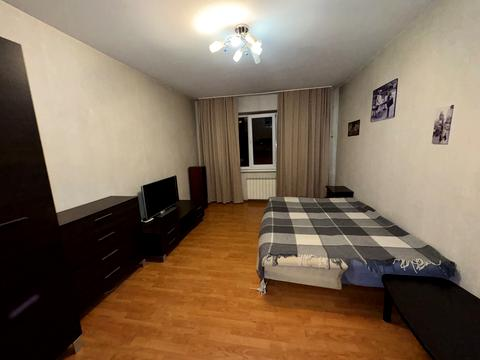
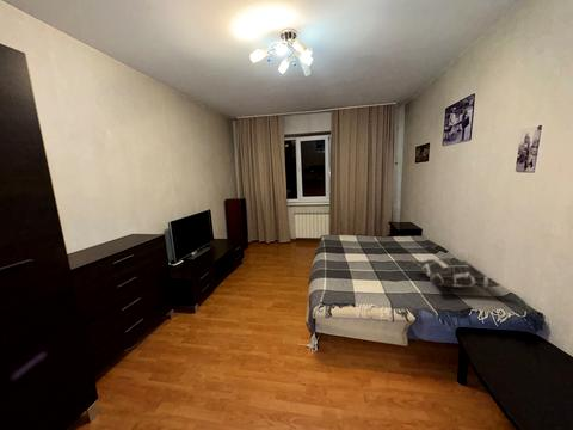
+ decorative pillow [409,257,501,289]
